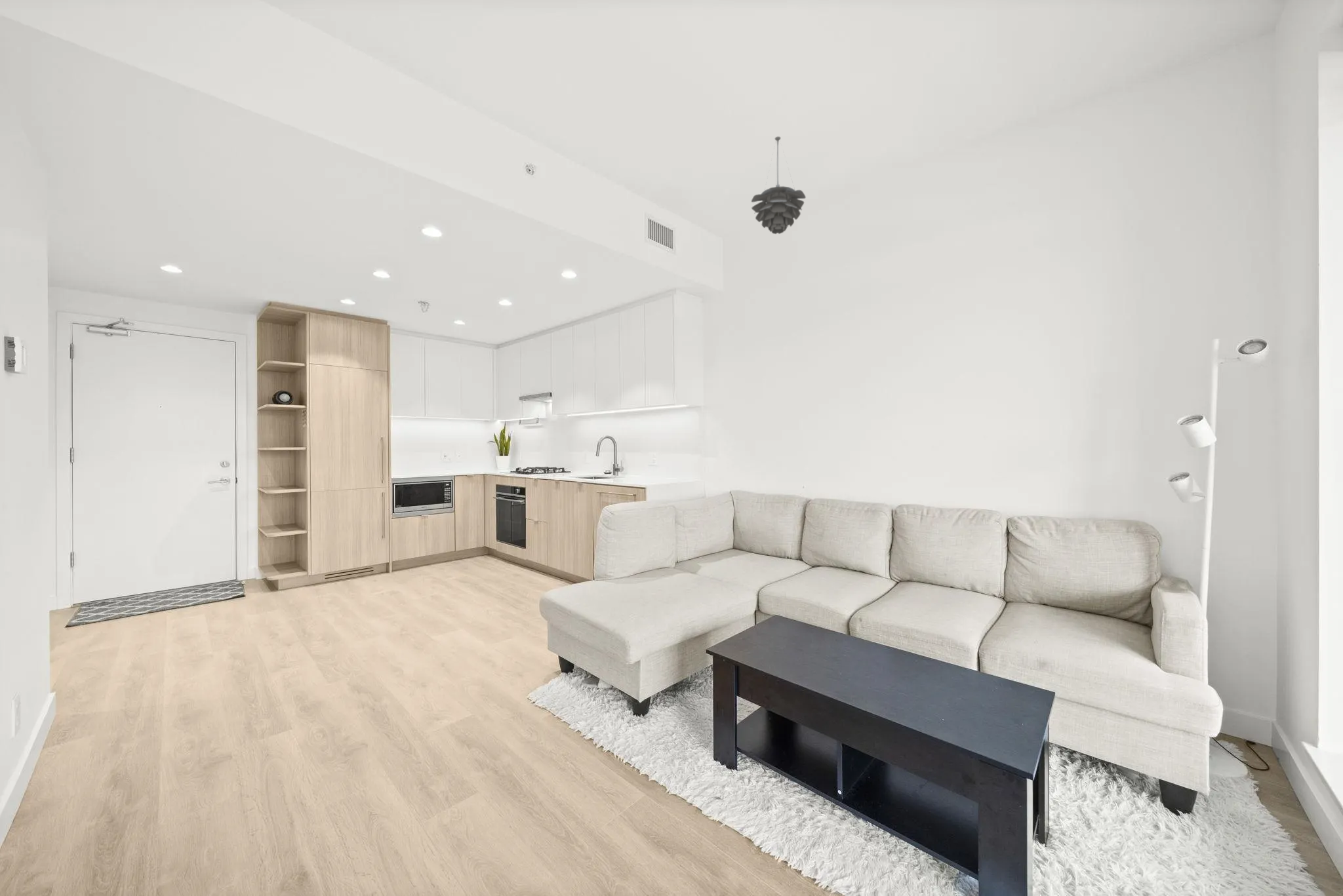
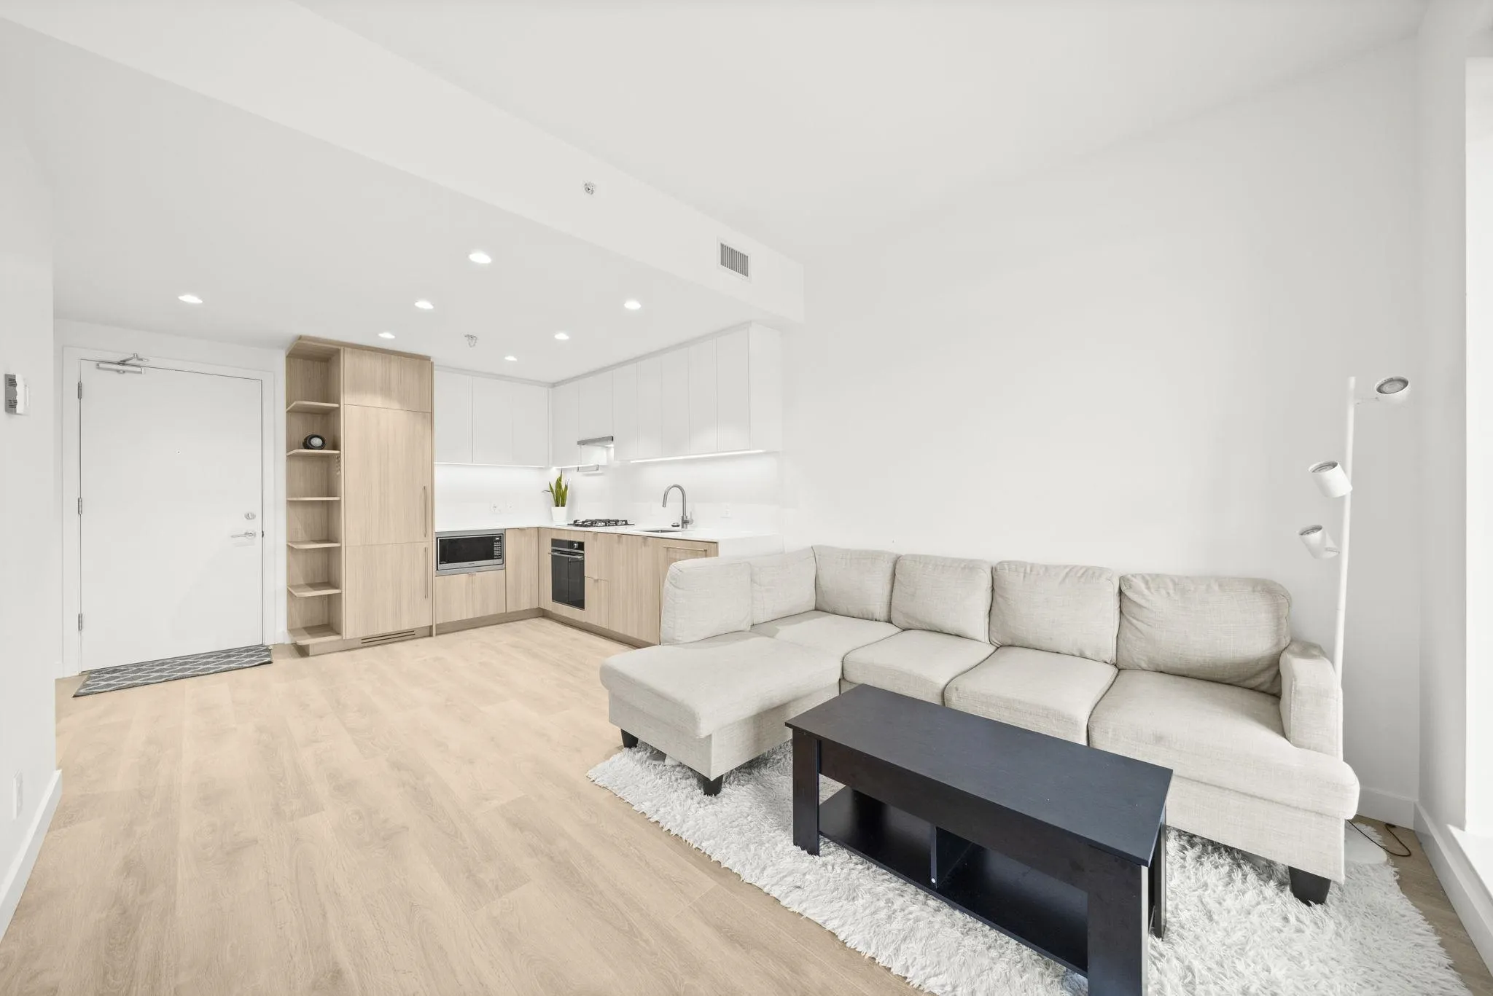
- pendant light [751,136,807,235]
